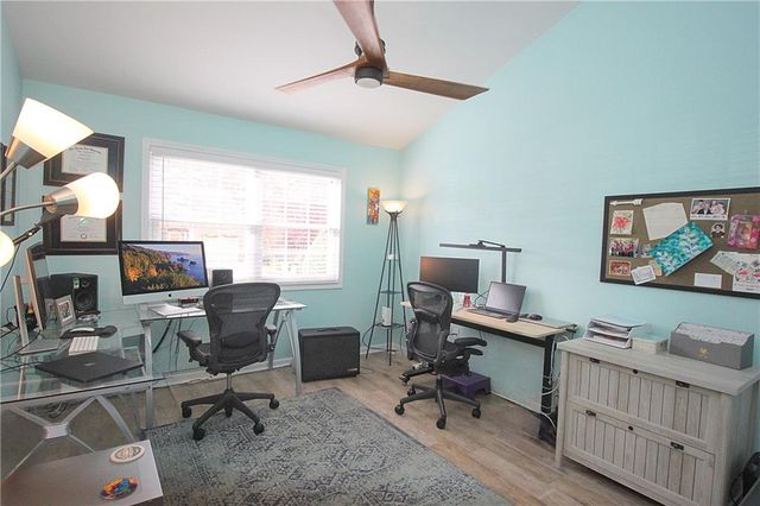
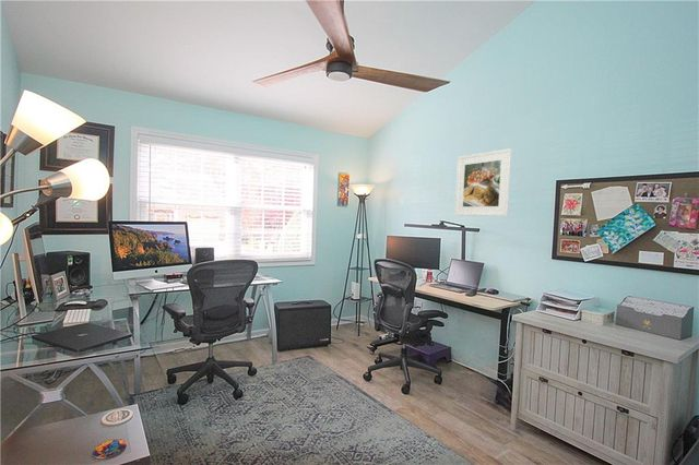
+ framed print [454,147,513,217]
